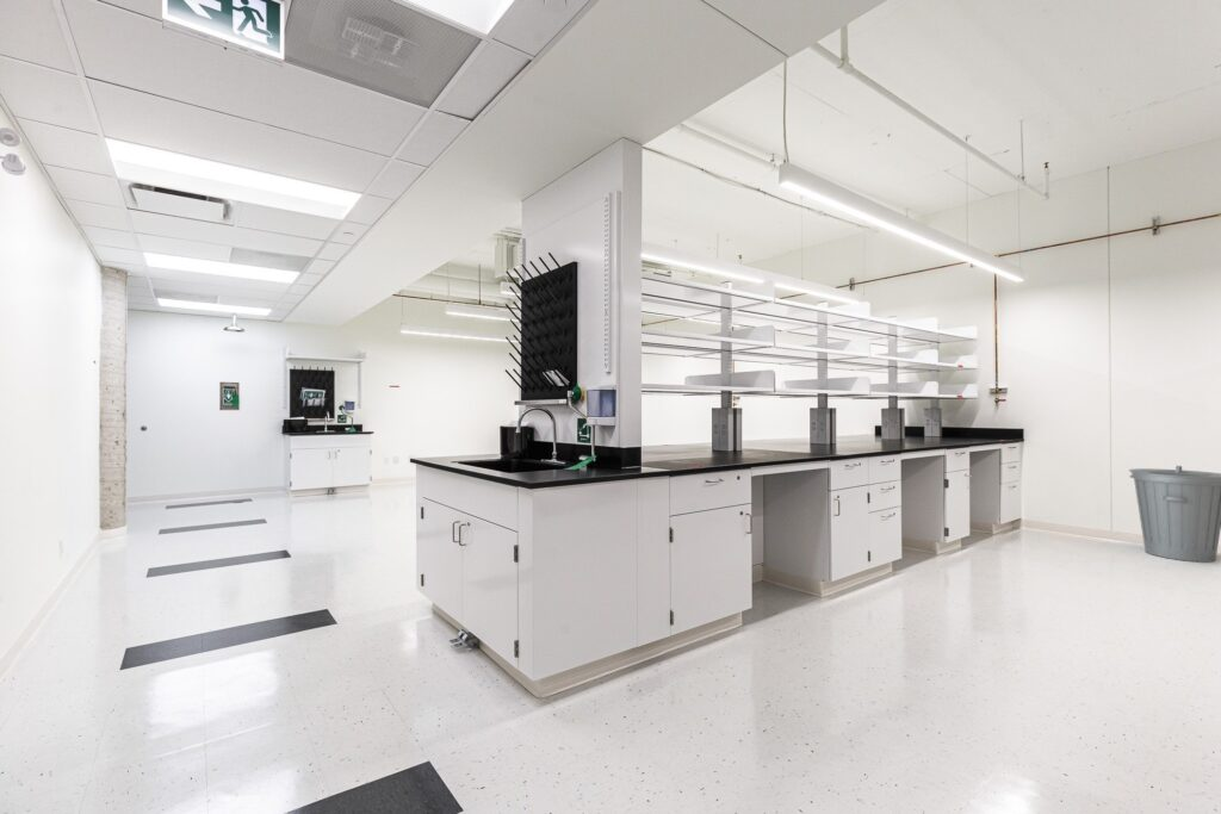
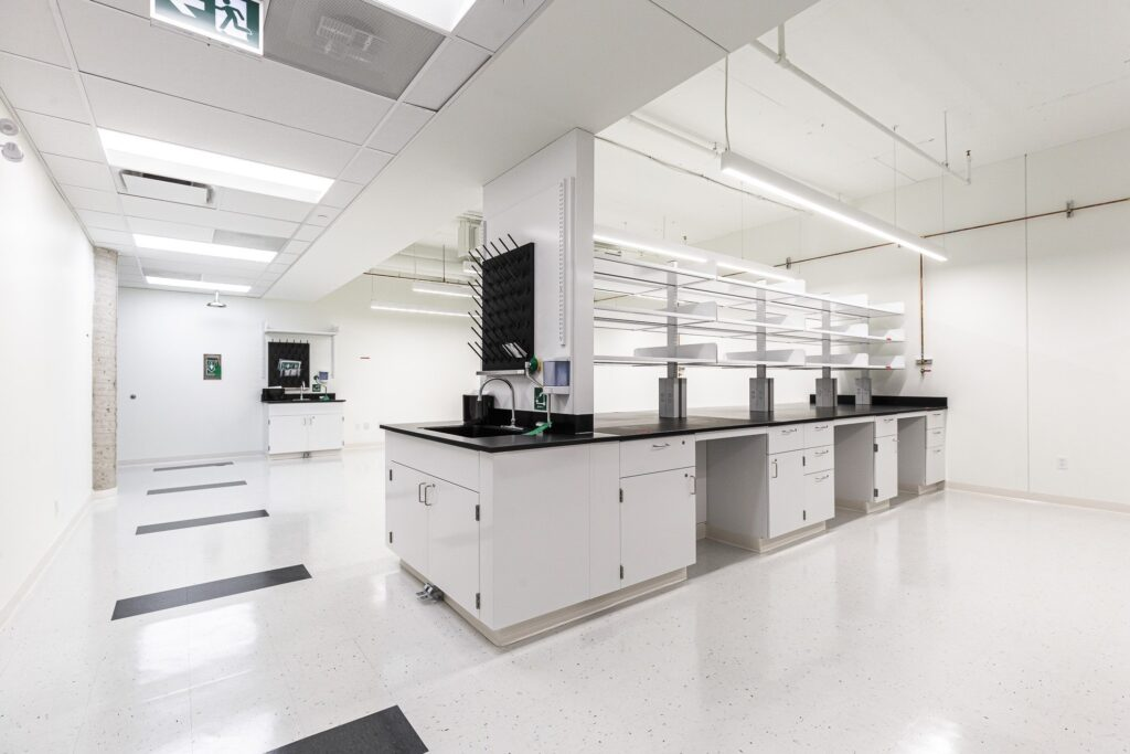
- trash can [1128,465,1221,564]
